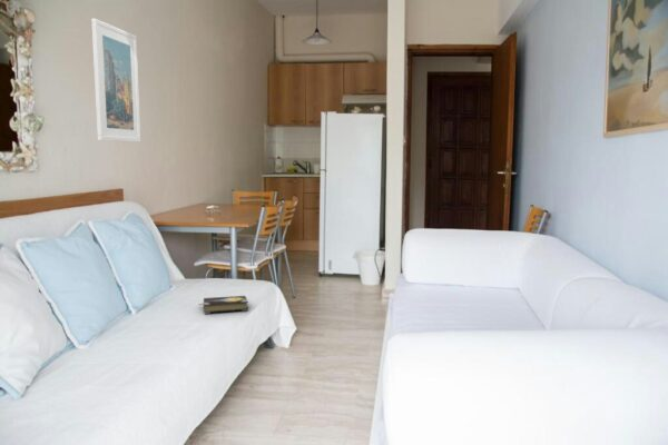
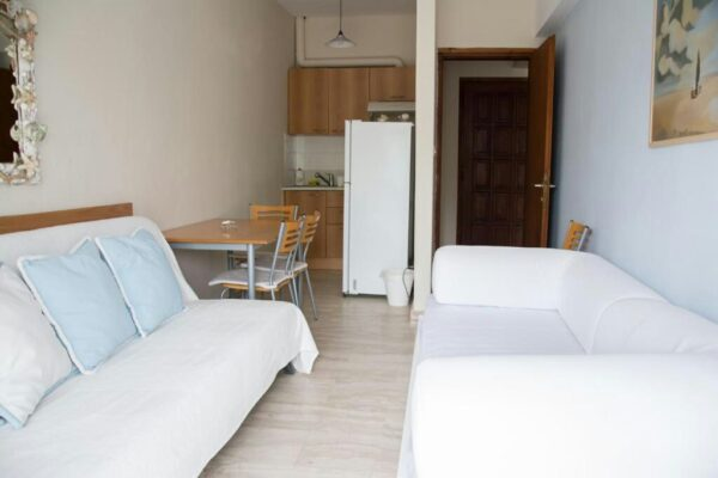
- hardback book [197,295,249,315]
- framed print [90,17,141,144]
